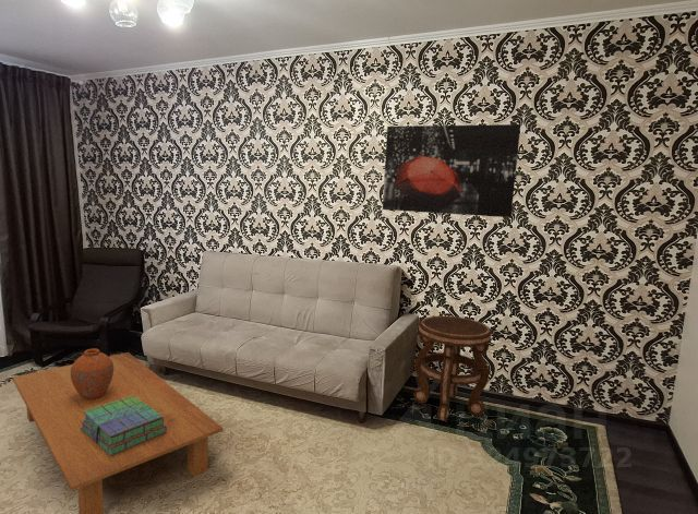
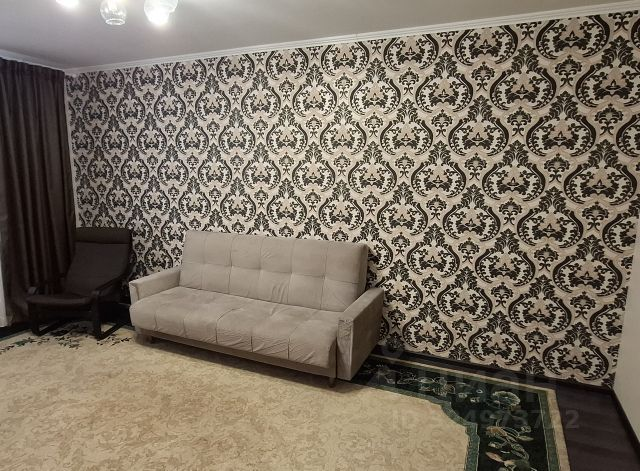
- side table [412,314,493,423]
- wall art [382,123,521,218]
- stack of books [81,395,167,456]
- vase [71,348,113,399]
- coffee table [12,351,224,514]
